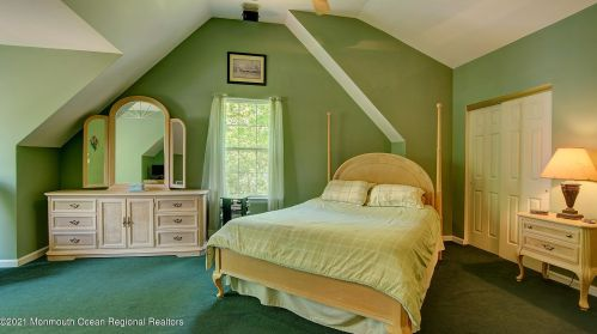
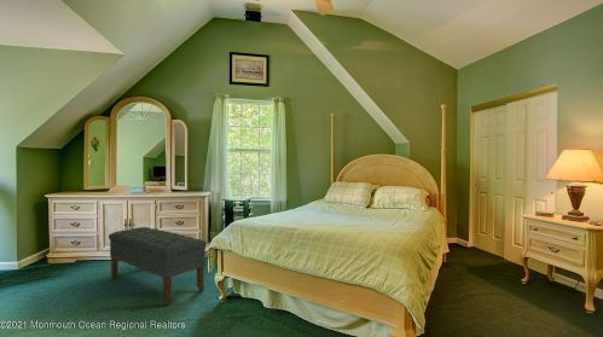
+ bench [108,226,208,307]
